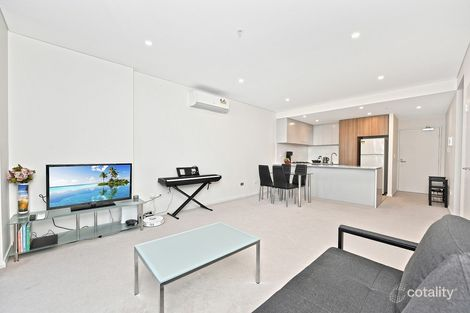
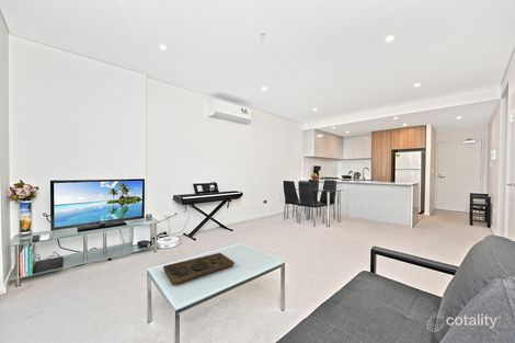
+ decorative tray [162,252,236,286]
